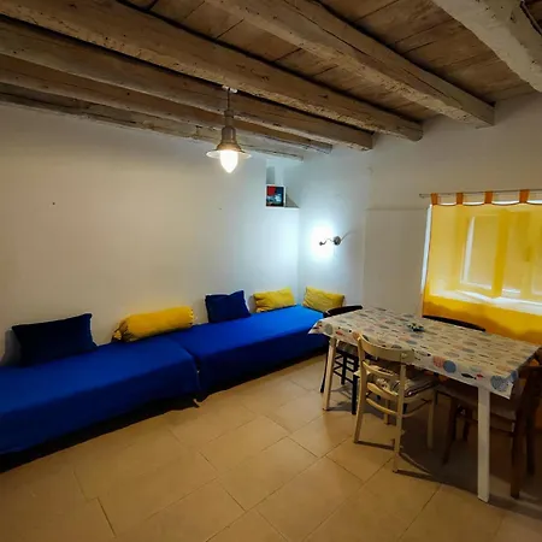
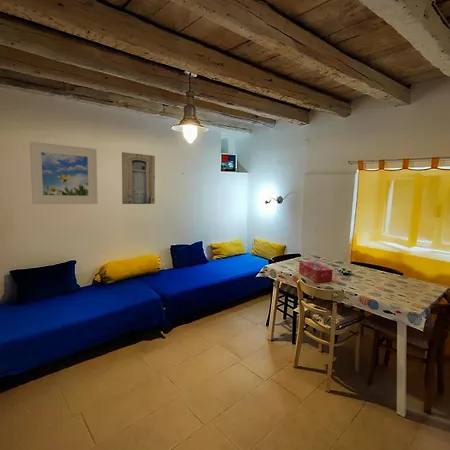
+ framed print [28,141,99,205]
+ tissue box [298,261,334,283]
+ wall art [121,151,156,205]
